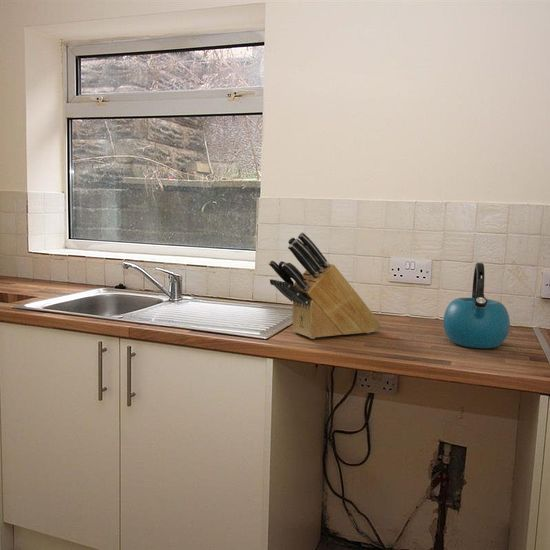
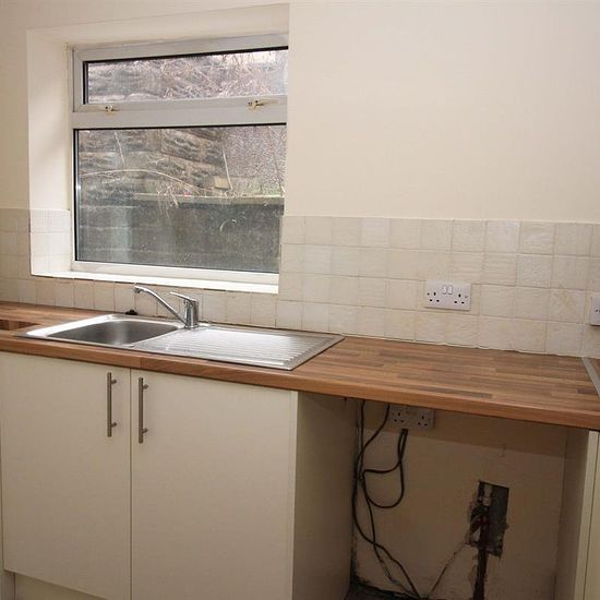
- knife block [268,231,382,340]
- kettle [442,262,511,349]
